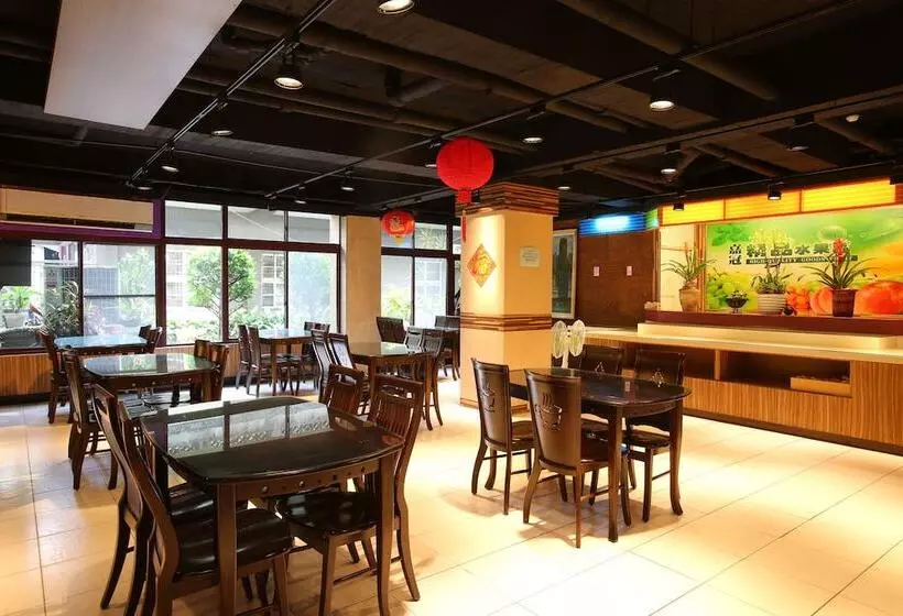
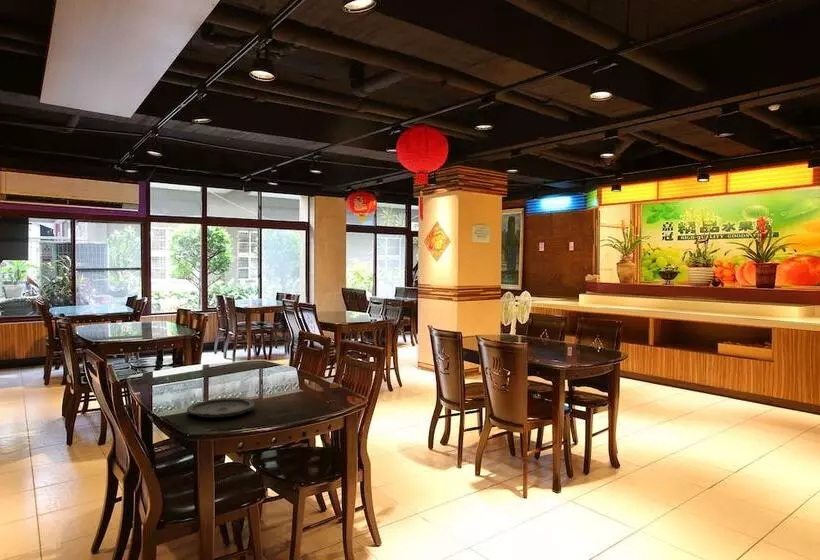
+ plate [186,397,256,419]
